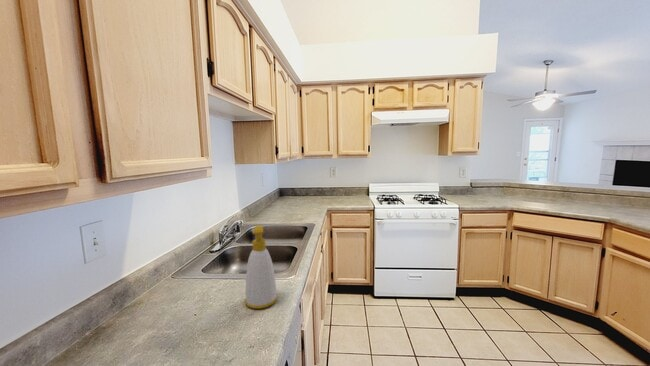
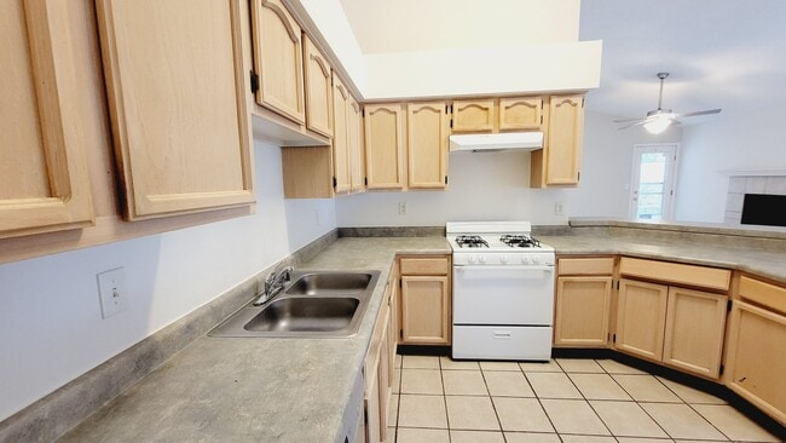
- soap bottle [244,224,279,310]
